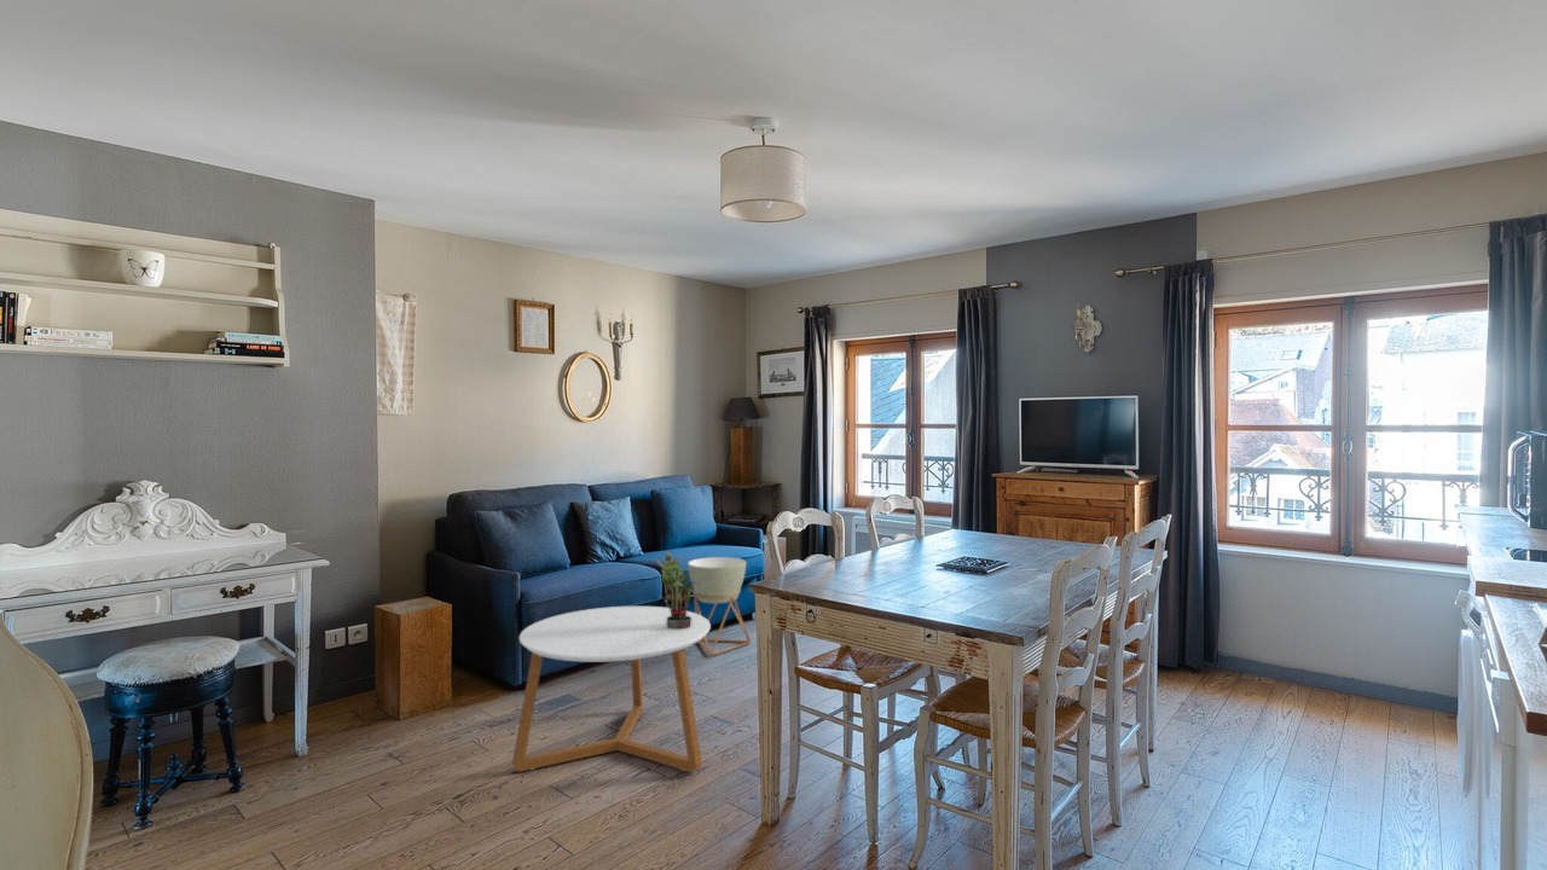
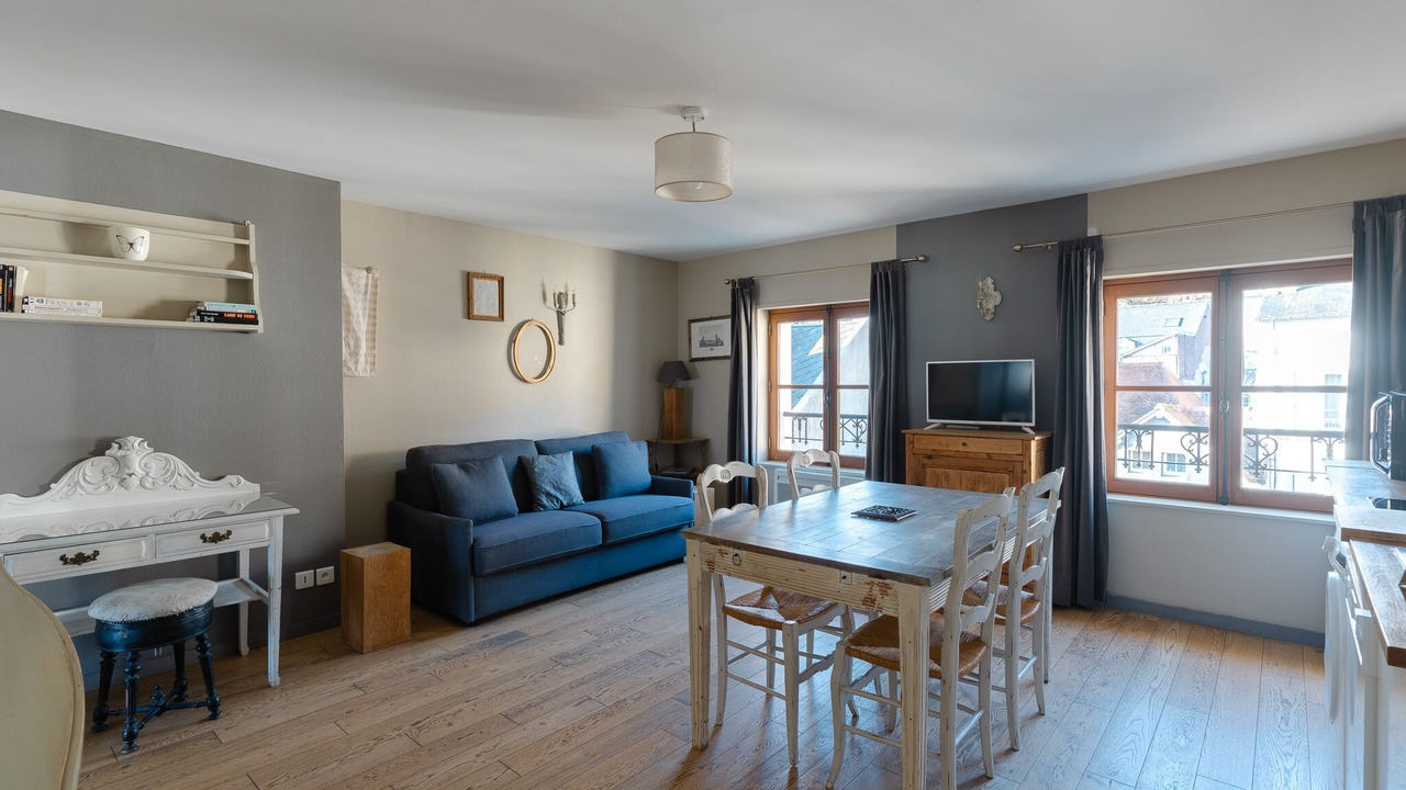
- potted plant [656,550,702,630]
- planter [686,556,752,657]
- coffee table [511,605,712,773]
